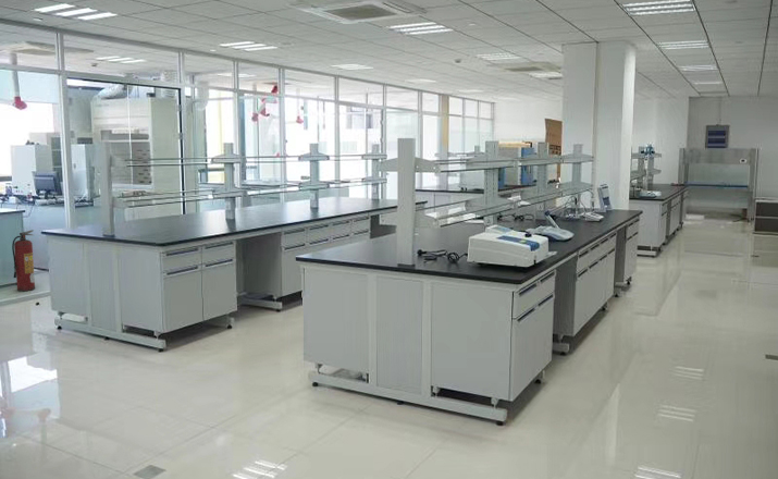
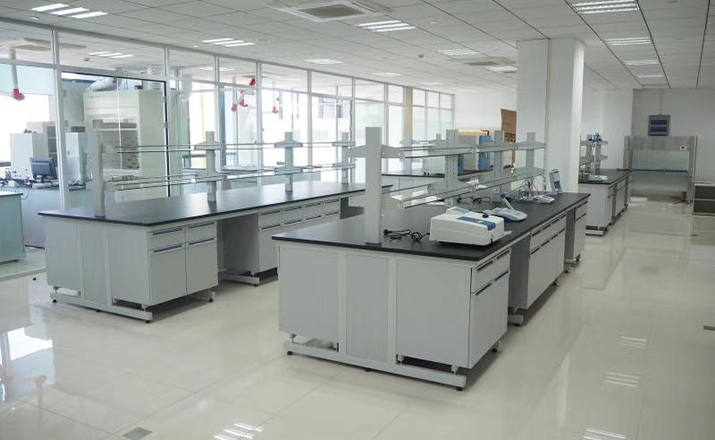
- fire extinguisher [11,229,36,292]
